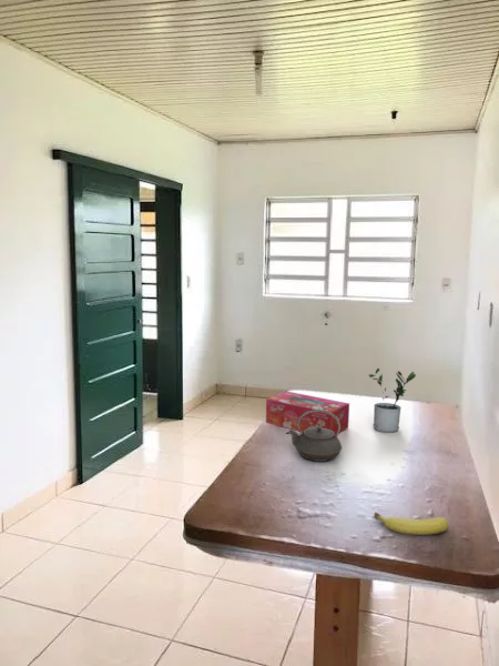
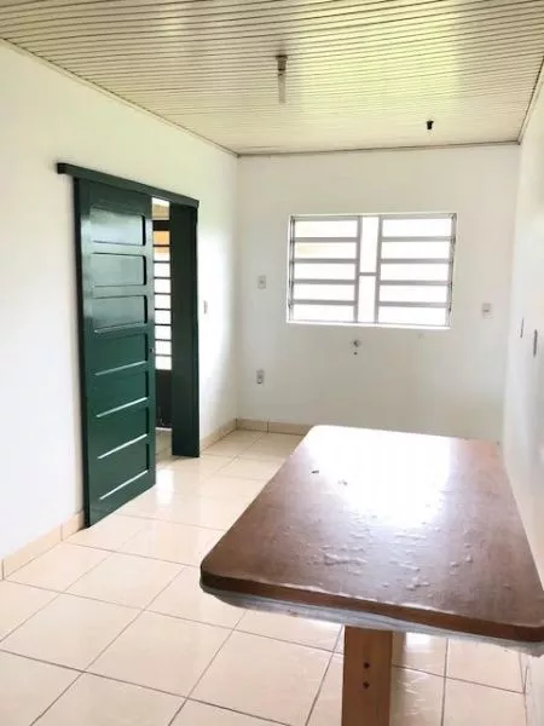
- fruit [373,512,449,536]
- potted plant [368,367,417,433]
- teapot [287,410,343,463]
- tissue box [265,390,350,435]
